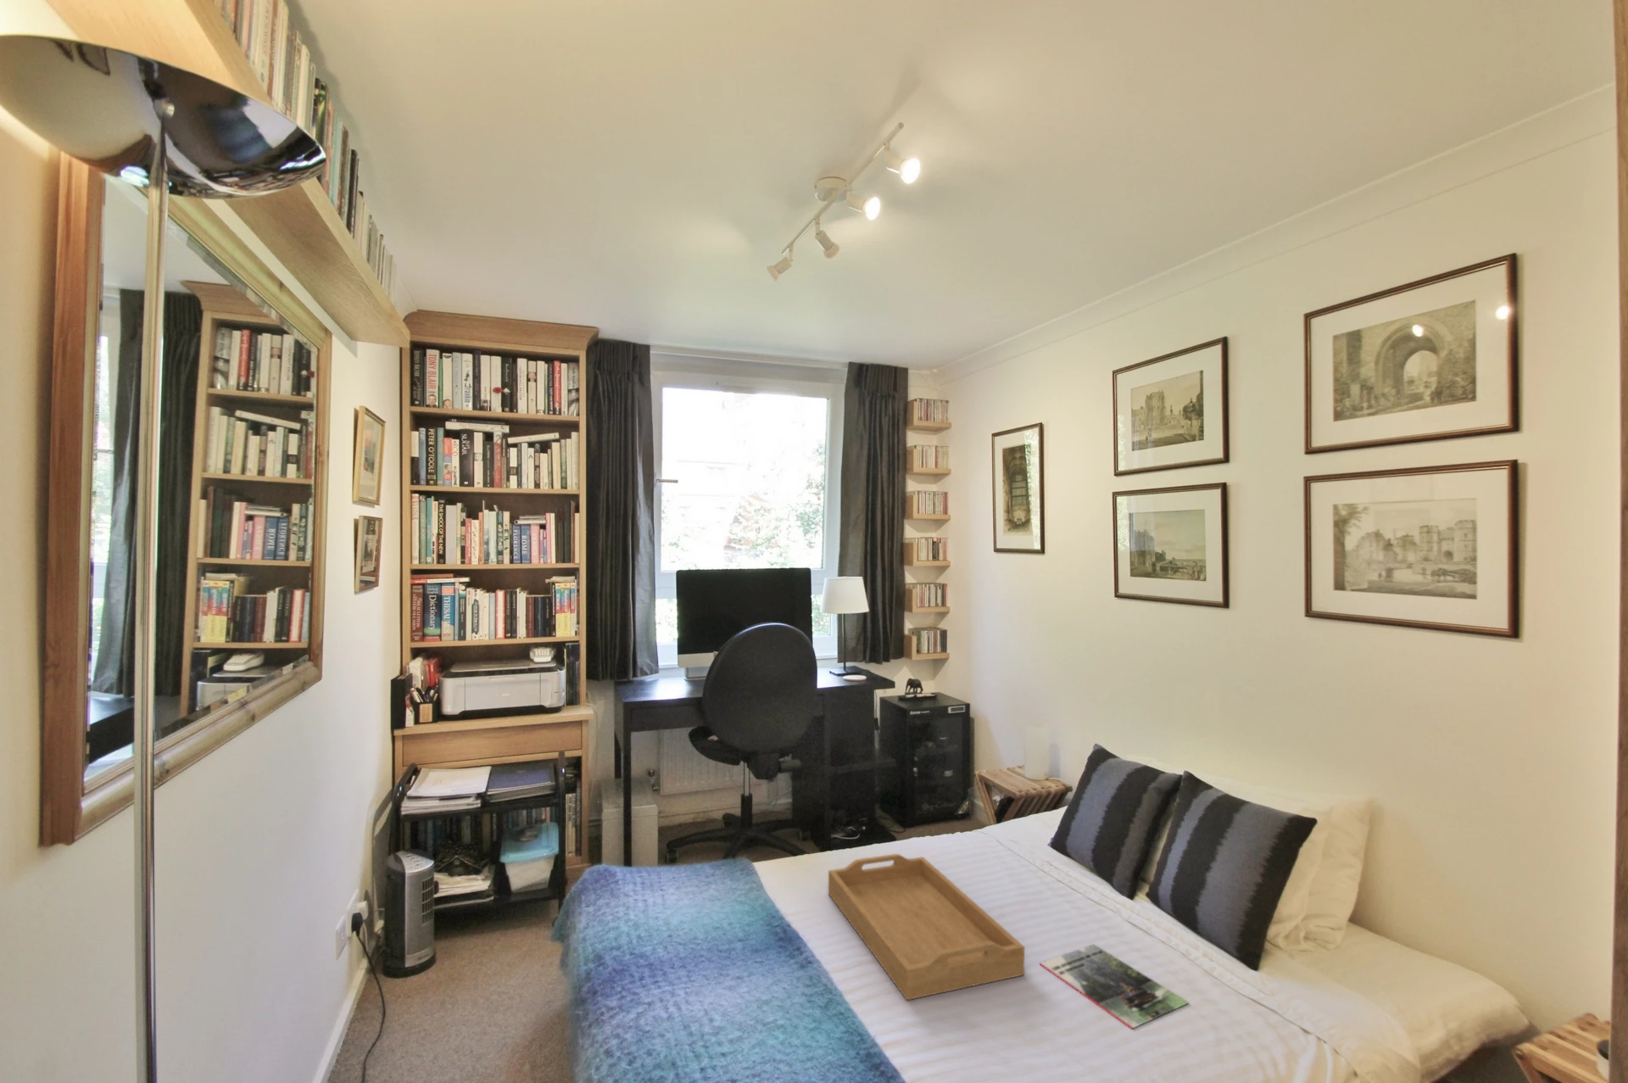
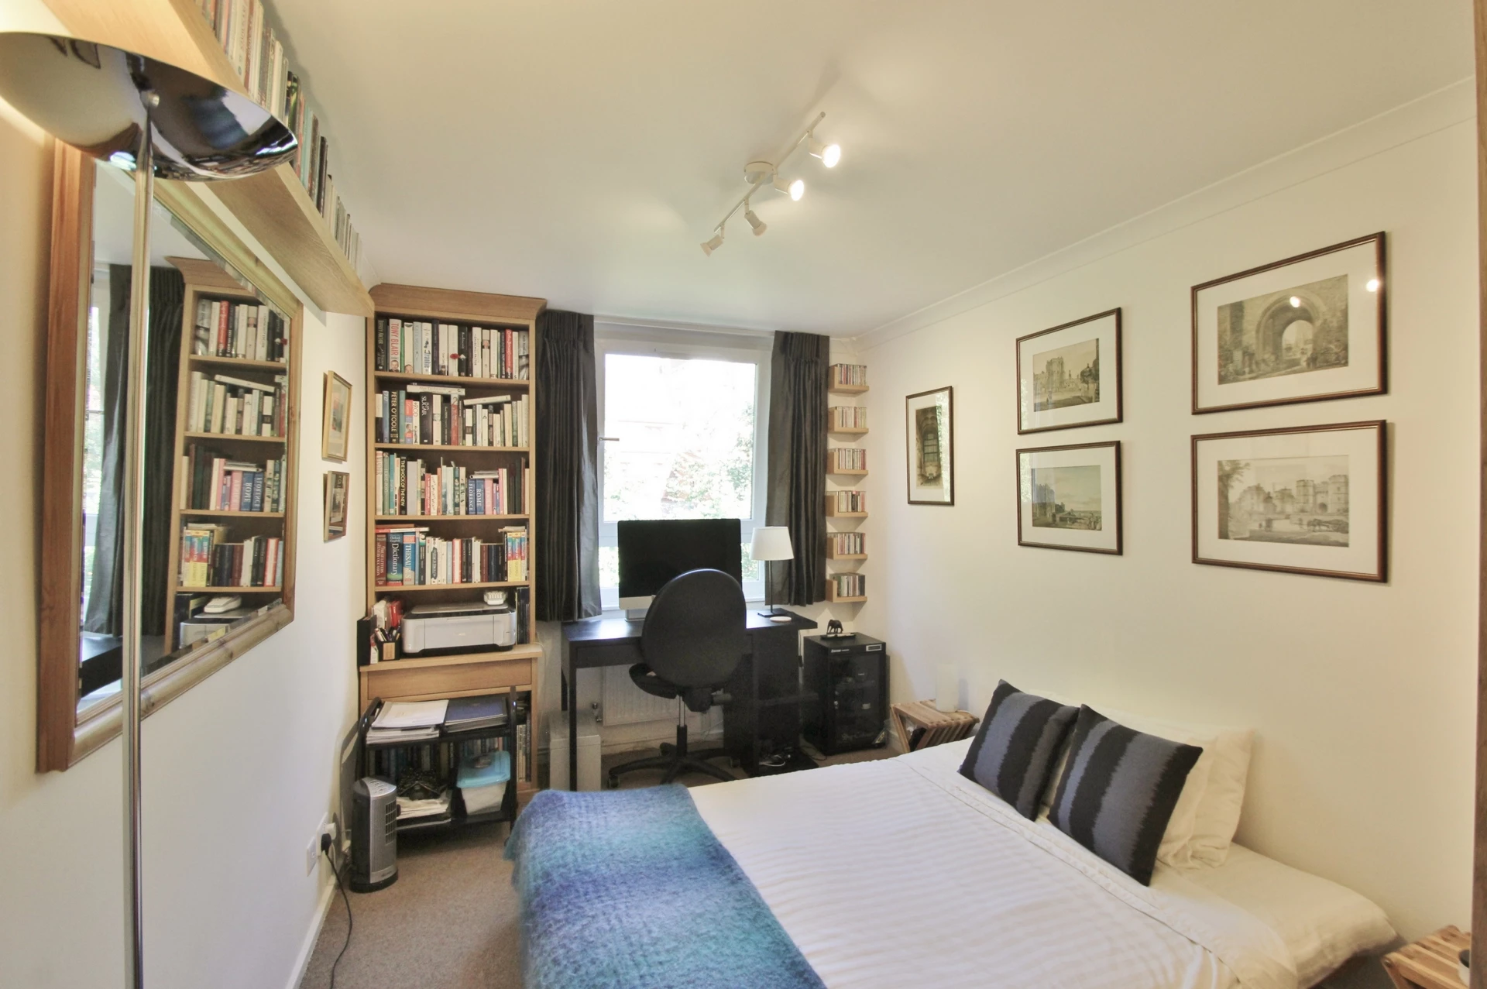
- serving tray [828,853,1025,1001]
- magazine [1038,943,1189,1030]
